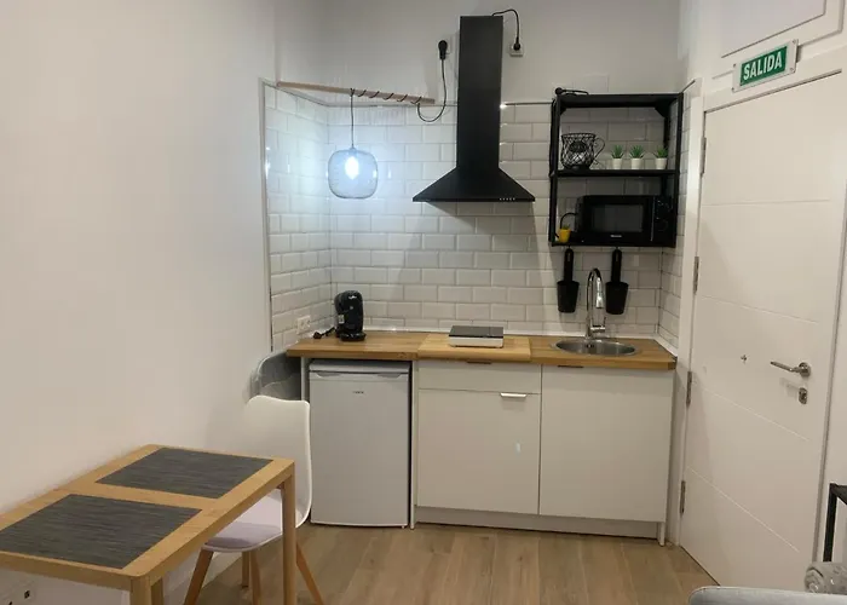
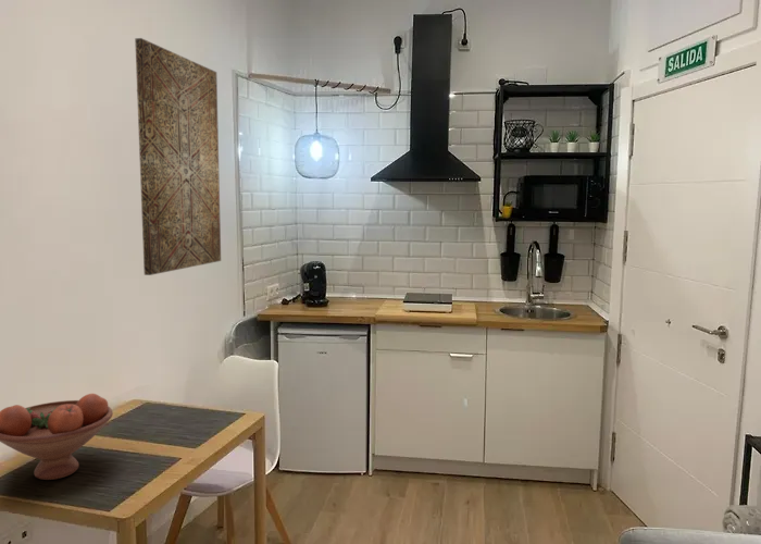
+ fruit bowl [0,393,114,481]
+ wall art [134,37,222,276]
